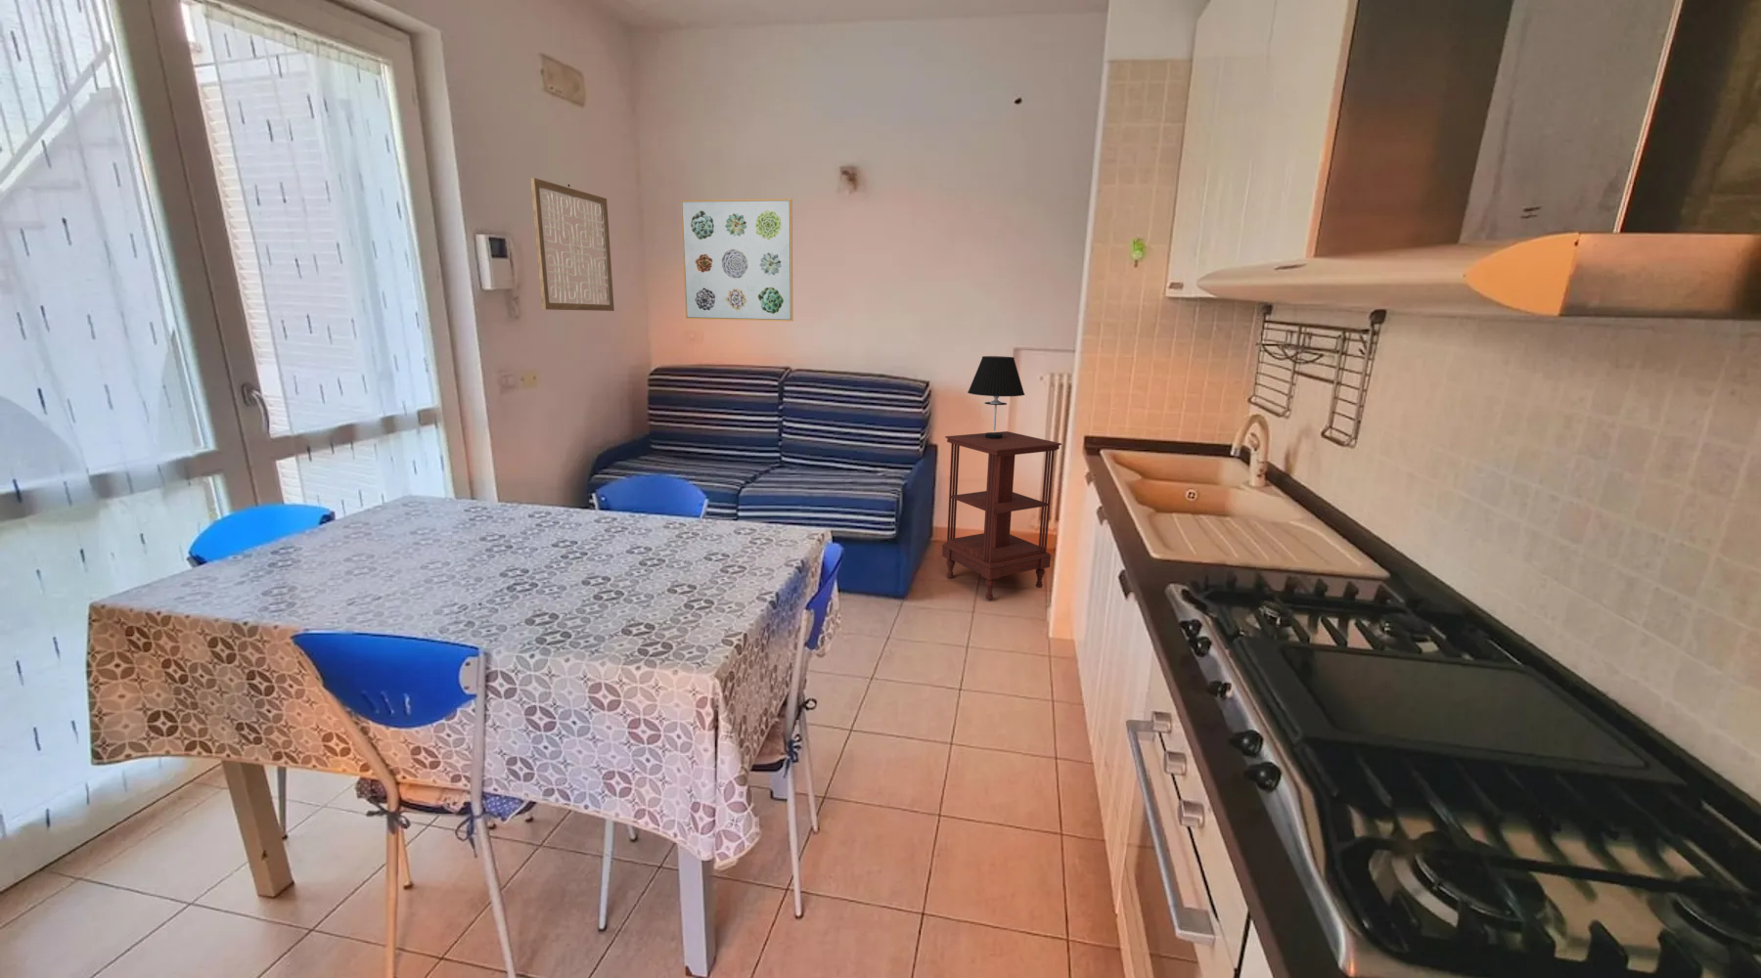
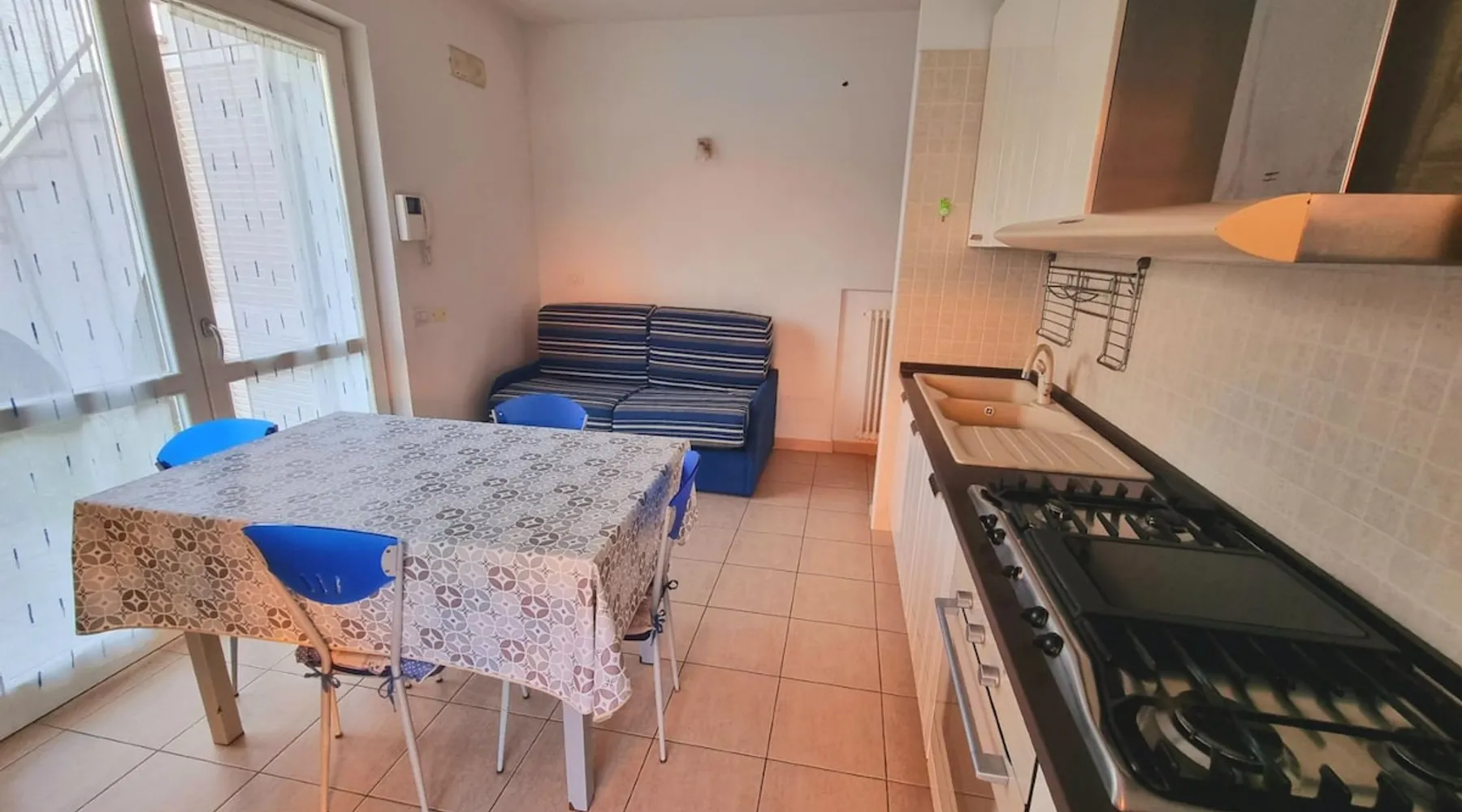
- table lamp [966,355,1025,440]
- side table [941,430,1062,601]
- wall art [679,199,794,322]
- wall art [529,177,616,312]
